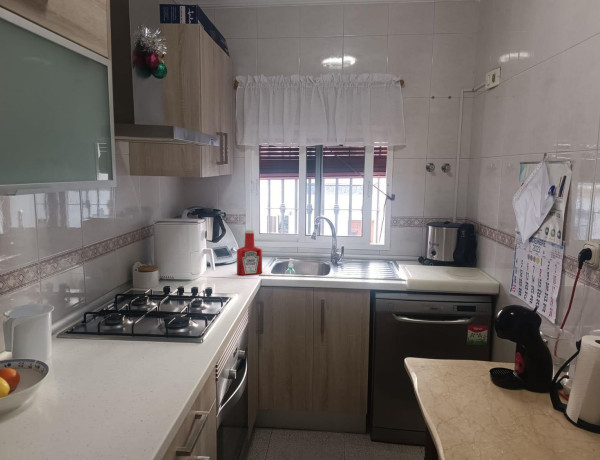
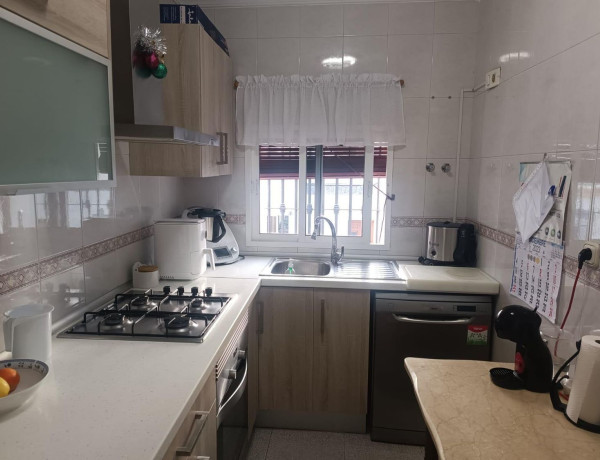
- soap bottle [236,229,263,276]
